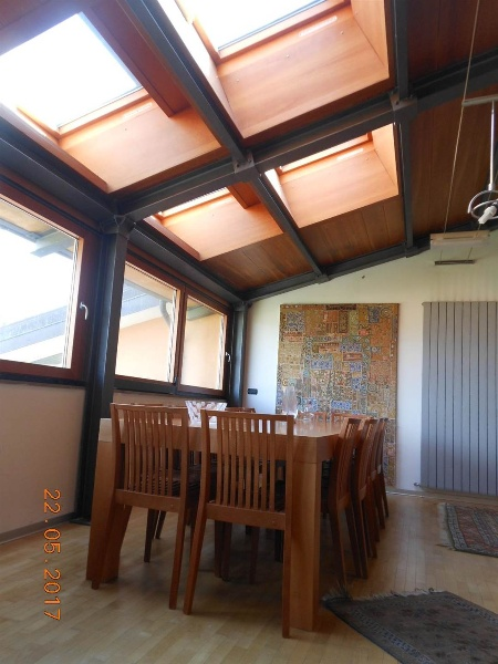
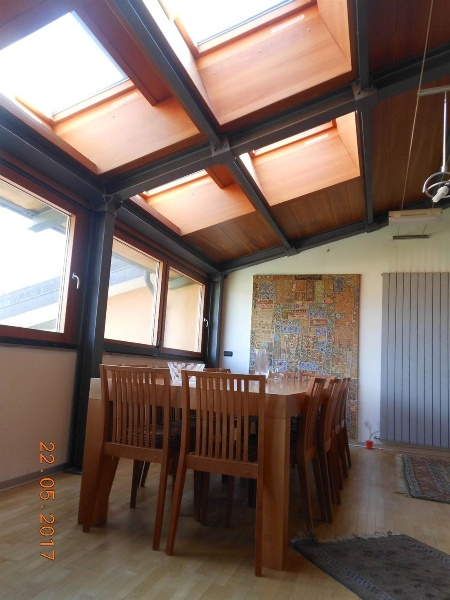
+ potted tree [362,411,392,450]
